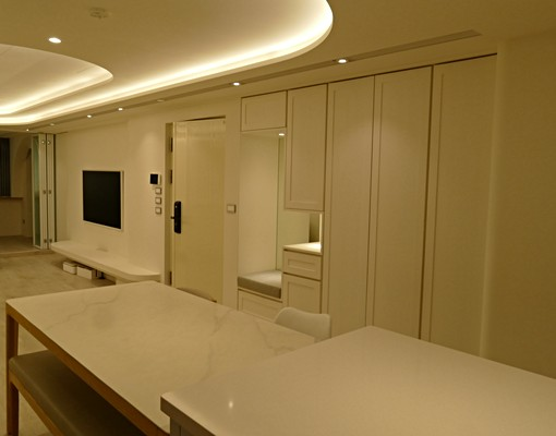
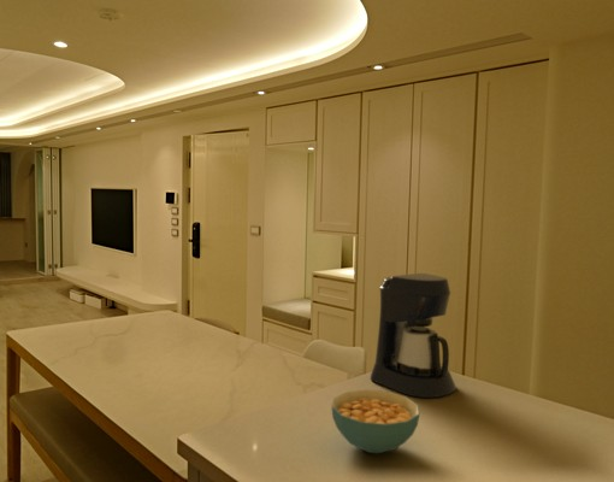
+ cereal bowl [330,388,420,454]
+ coffee maker [370,272,456,399]
